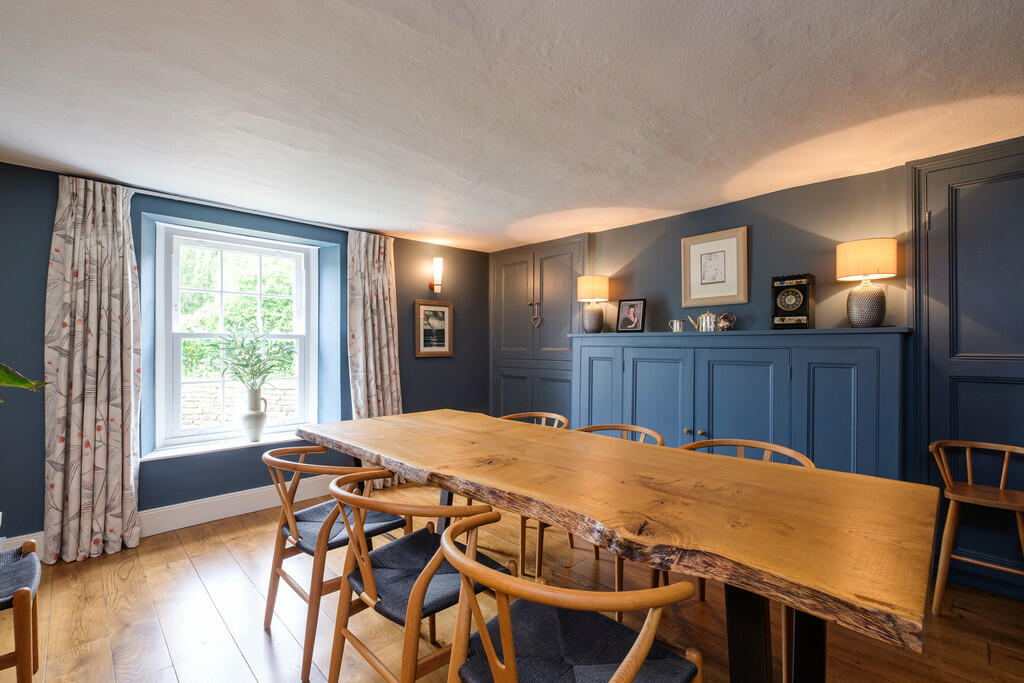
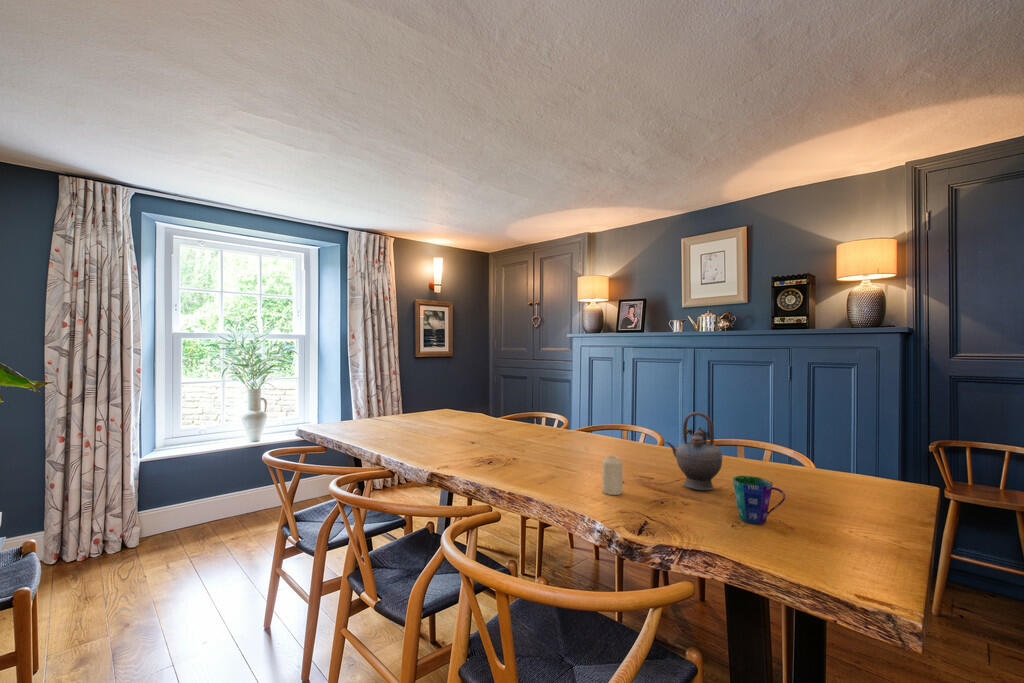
+ teapot [665,411,723,491]
+ candle [601,454,624,496]
+ cup [732,475,786,525]
